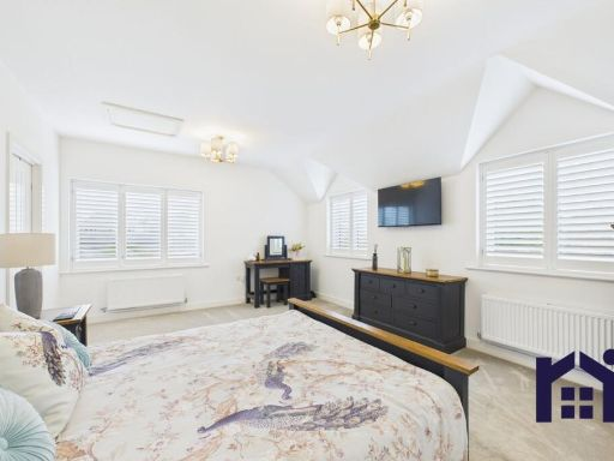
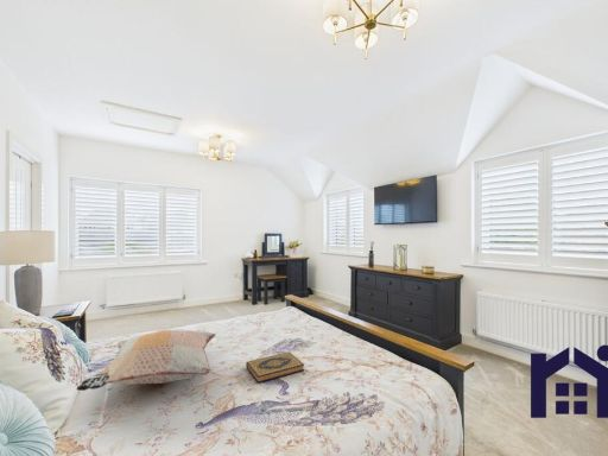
+ decorative pillow [75,329,216,392]
+ hardback book [245,352,305,385]
